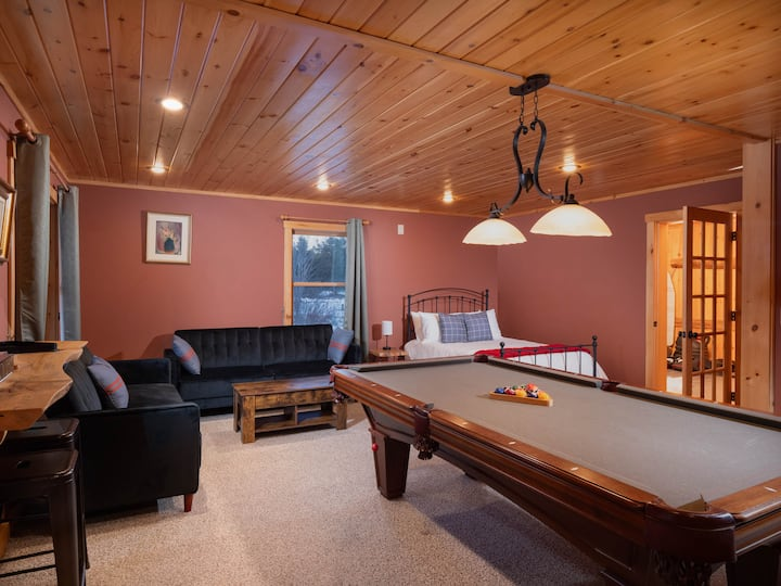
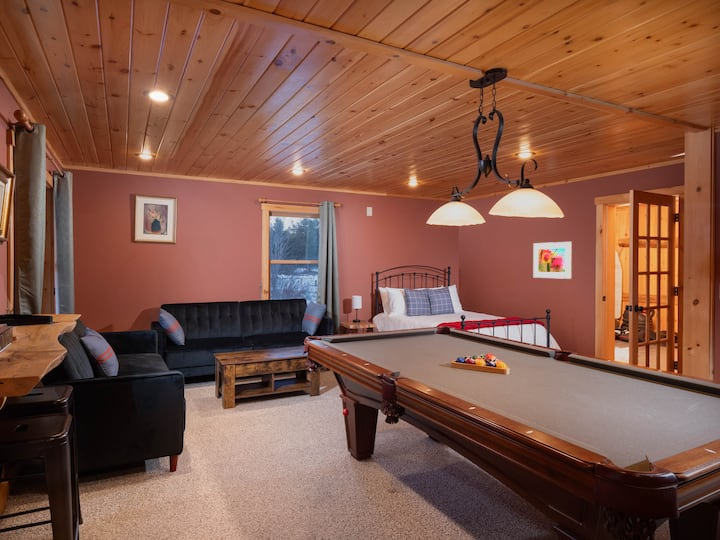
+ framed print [532,241,573,280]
